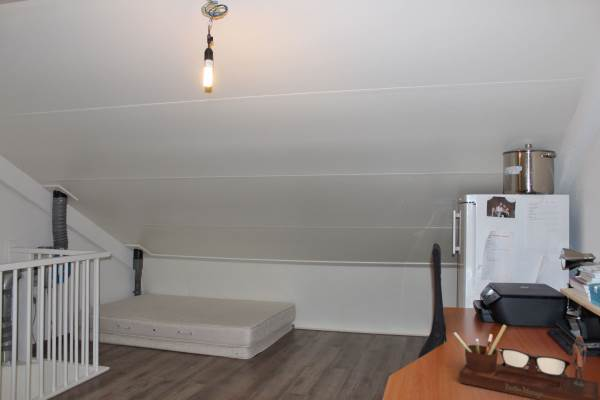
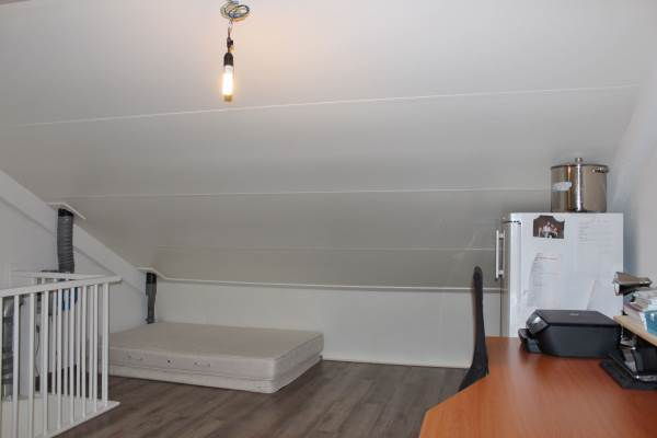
- desk organizer [453,324,600,400]
